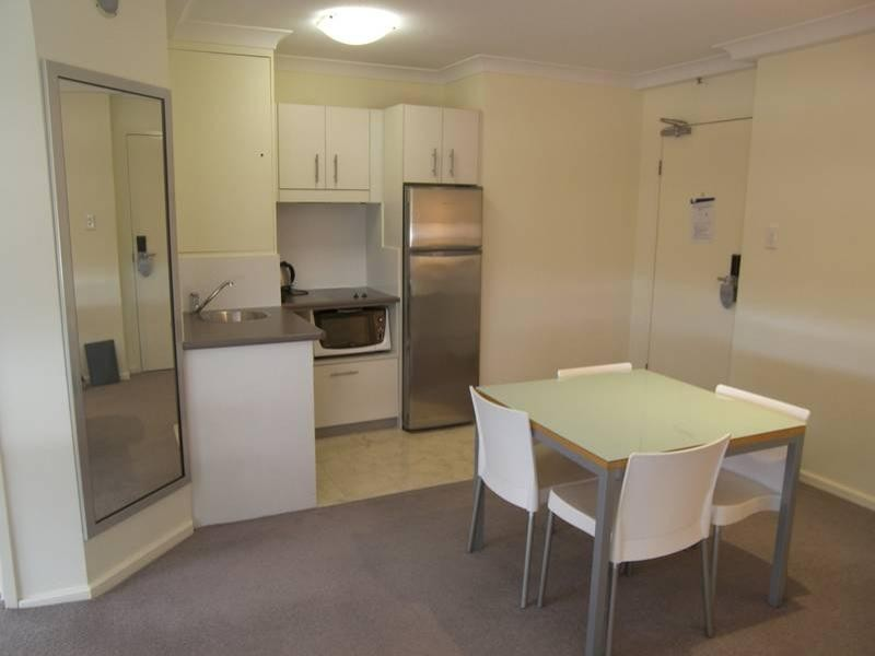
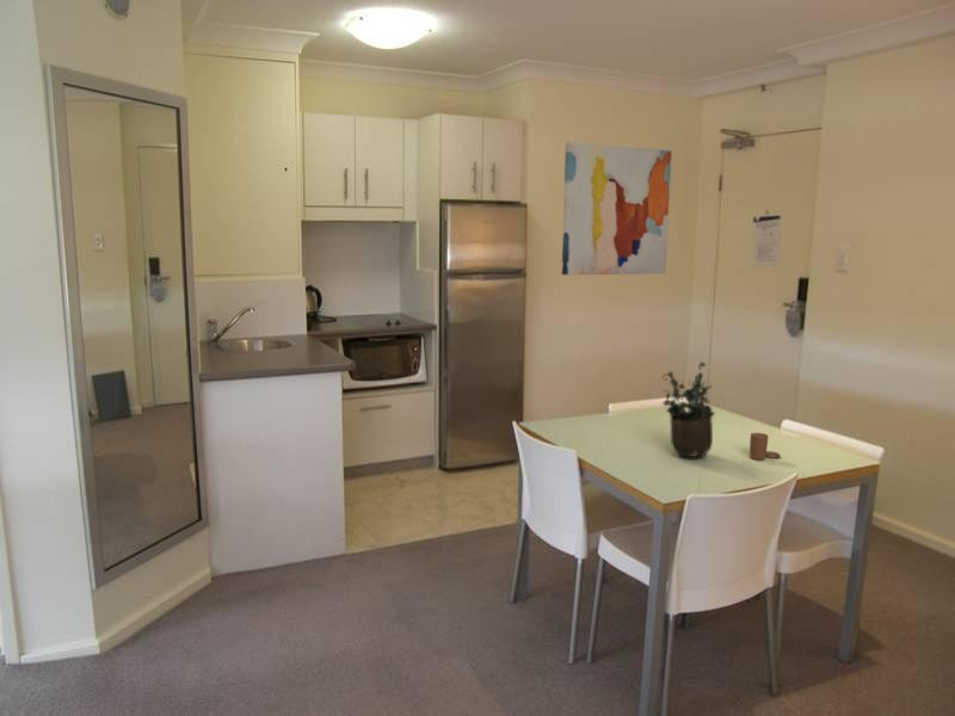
+ potted plant [661,362,716,459]
+ wall art [560,141,673,276]
+ candle [748,432,782,461]
